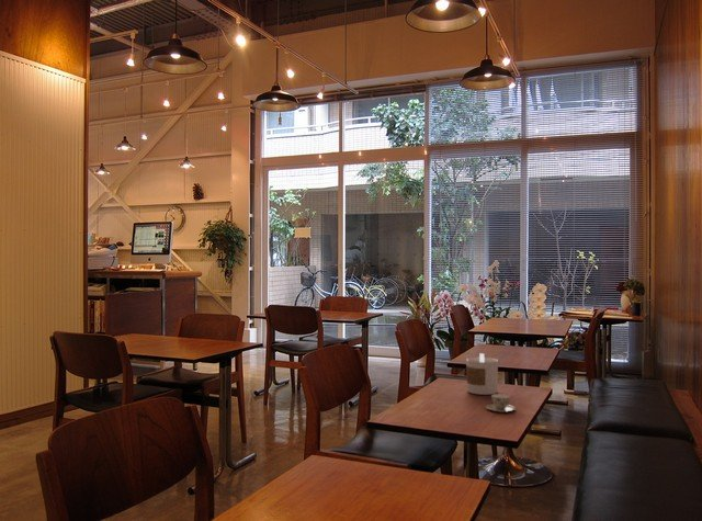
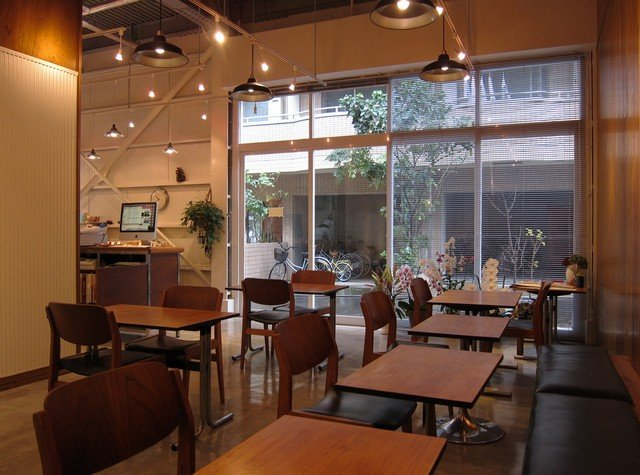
- candle [465,352,499,396]
- teacup [485,393,517,414]
